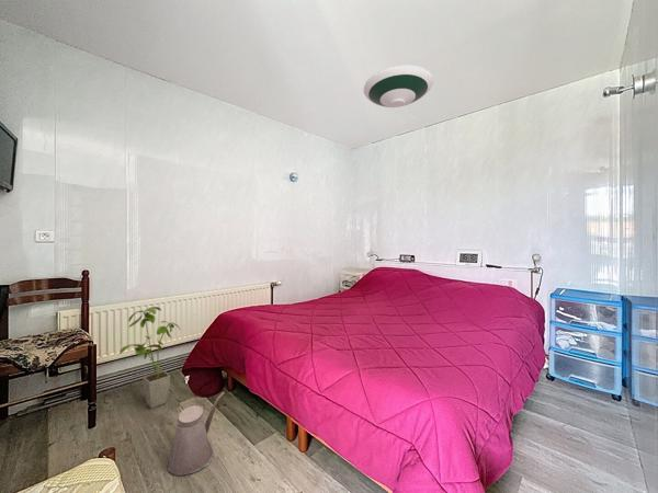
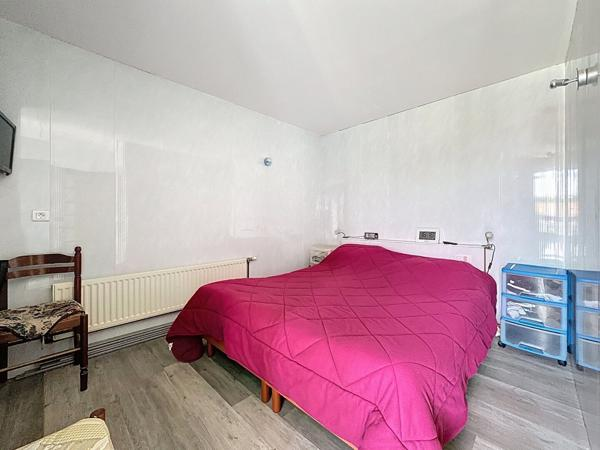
- house plant [118,306,181,410]
- watering can [167,391,226,477]
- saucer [363,65,434,108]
